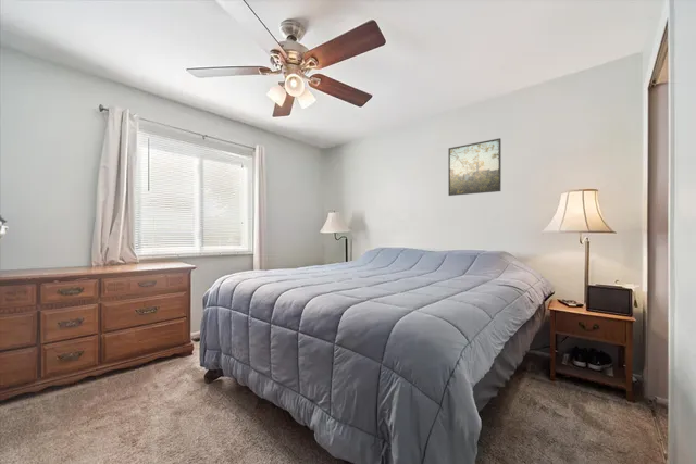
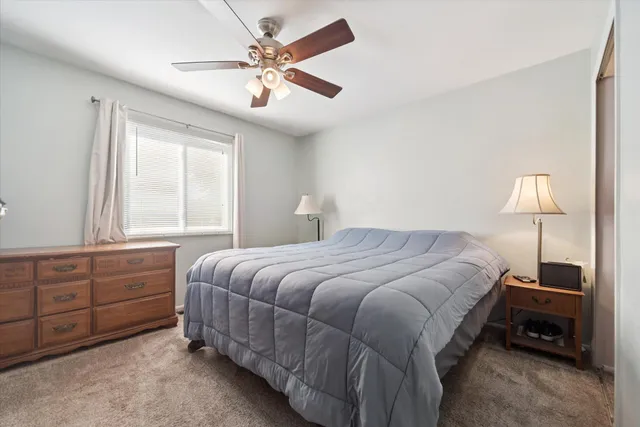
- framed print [447,138,502,197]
